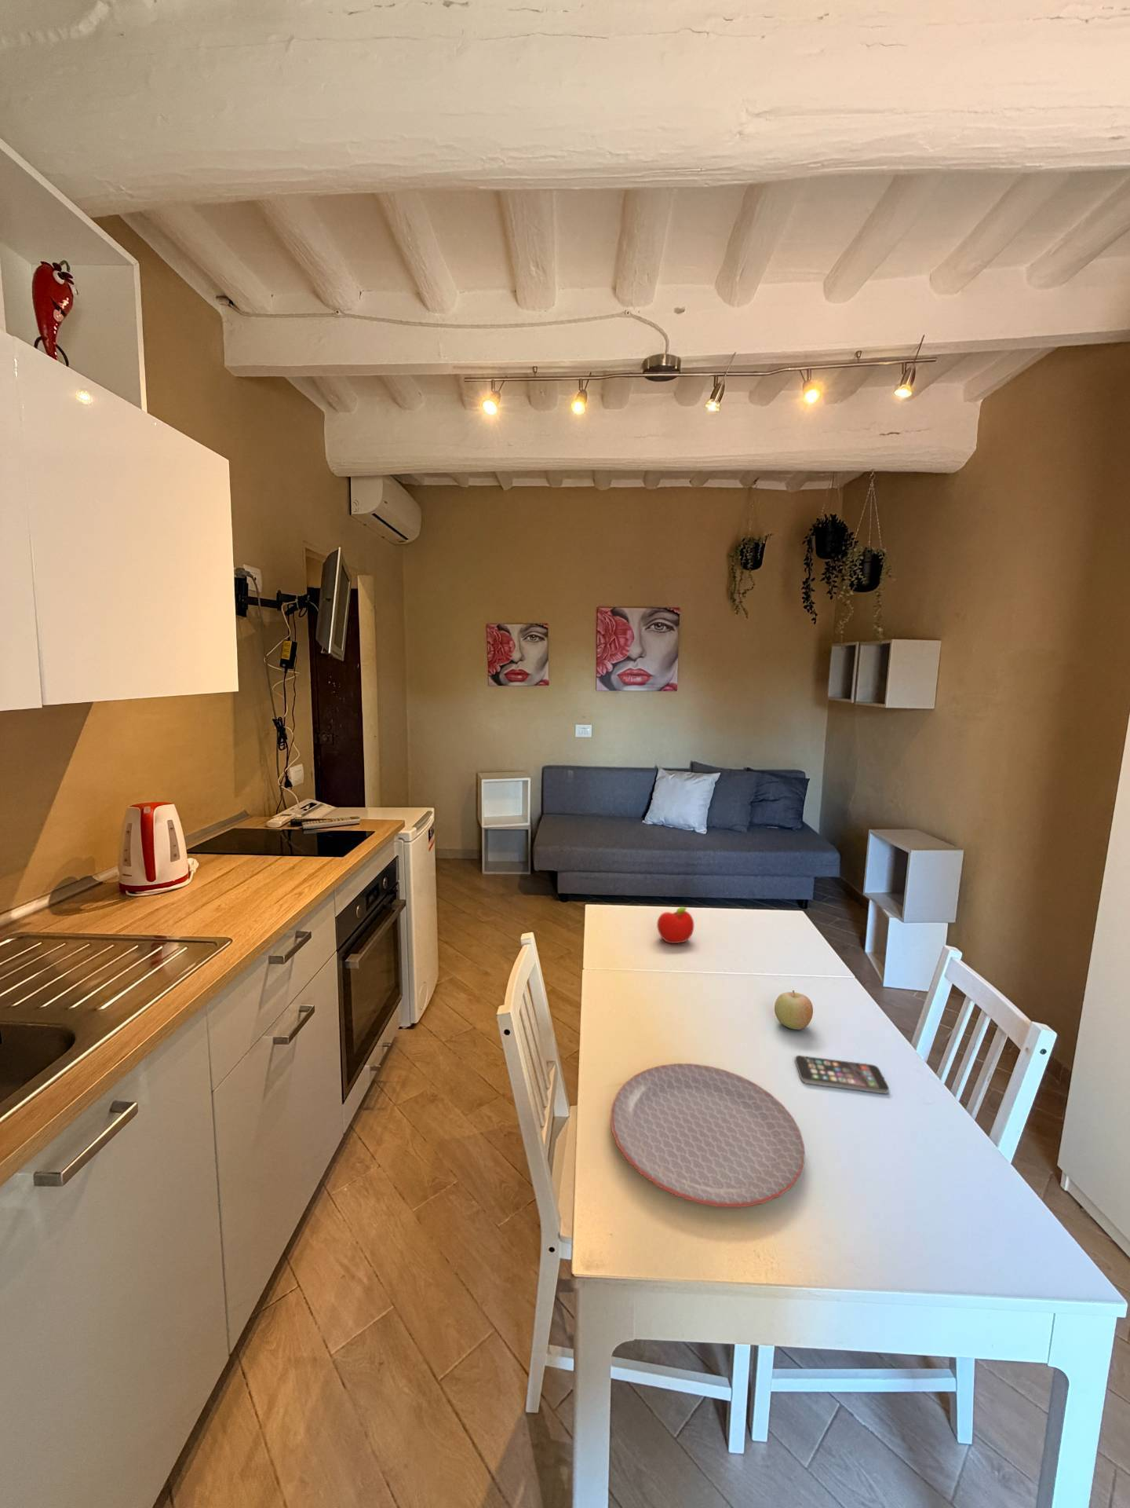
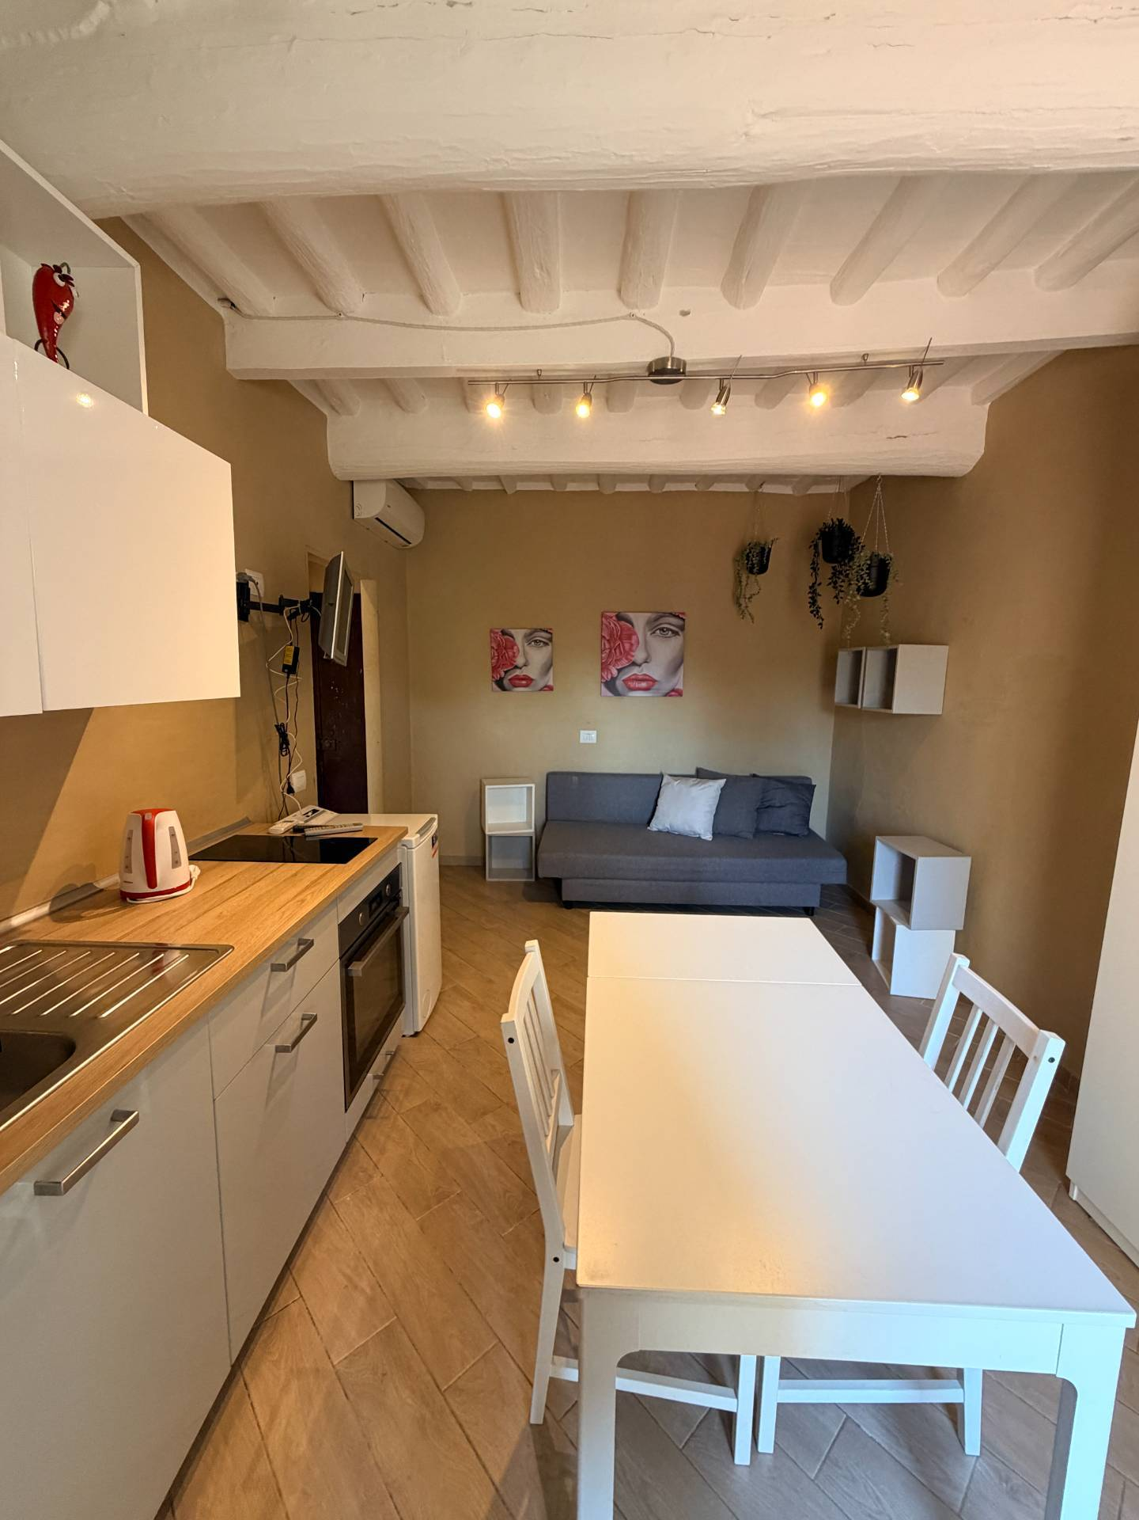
- fruit [774,989,814,1031]
- smartphone [794,1054,890,1094]
- fruit [656,906,694,944]
- plate [609,1063,805,1208]
